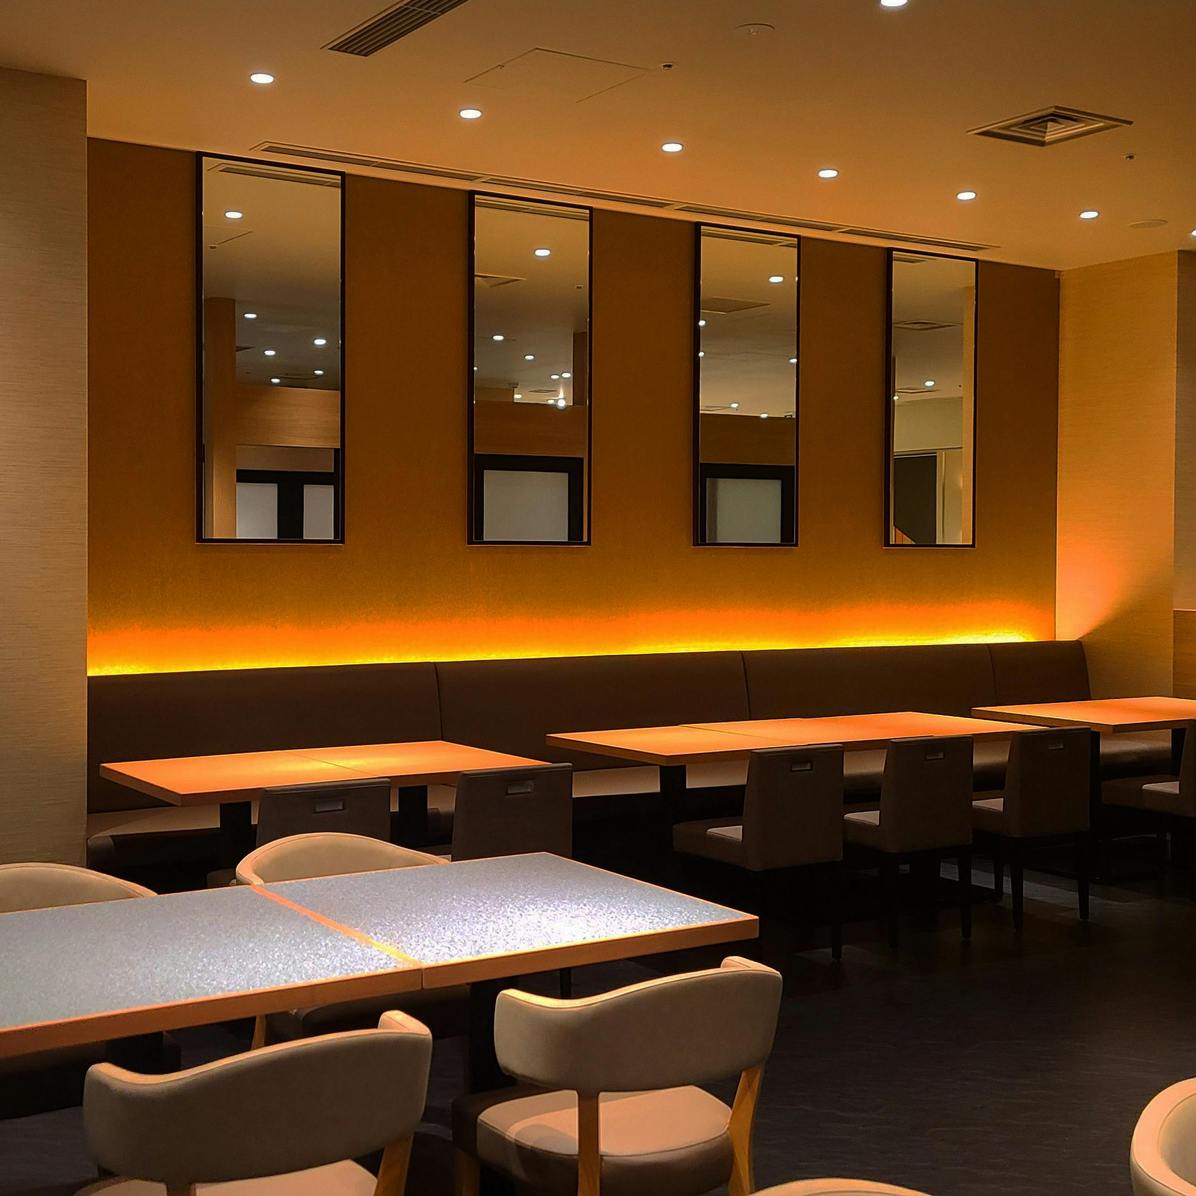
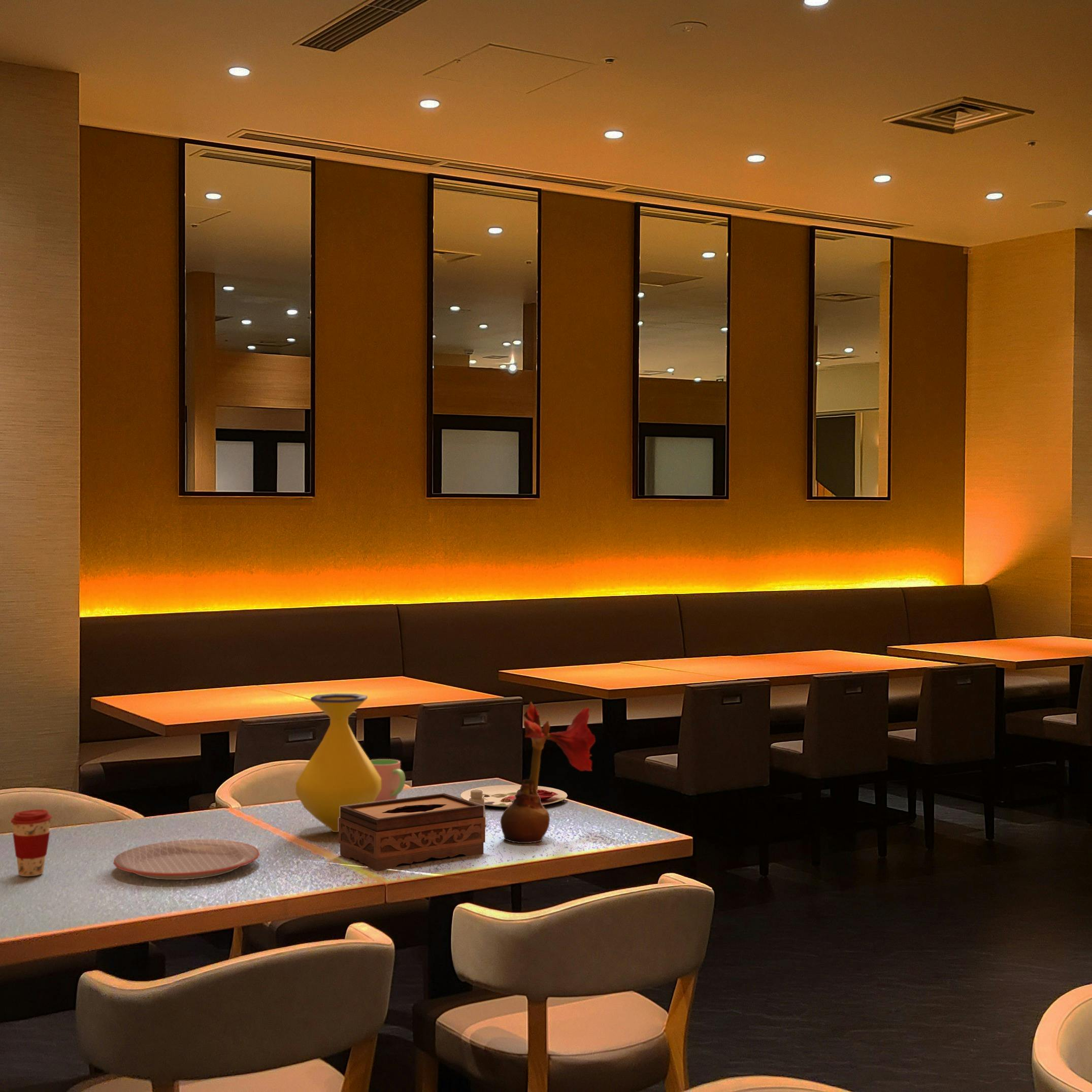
+ vase [295,693,381,833]
+ plate [113,839,260,880]
+ coffee cup [10,809,52,877]
+ cup [370,758,406,802]
+ plate [460,784,568,808]
+ flower [500,701,596,844]
+ saltshaker [469,789,487,826]
+ tissue box [338,793,486,871]
